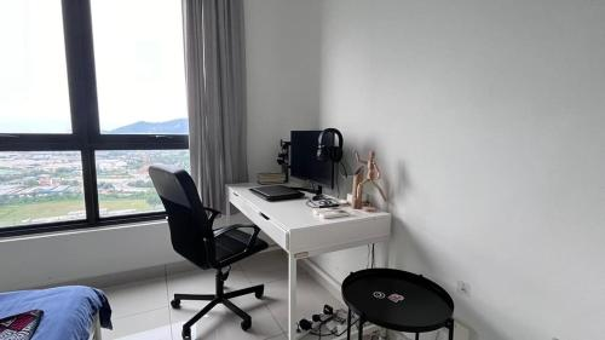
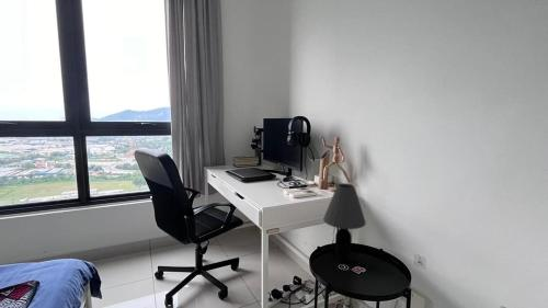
+ table lamp [322,182,367,263]
